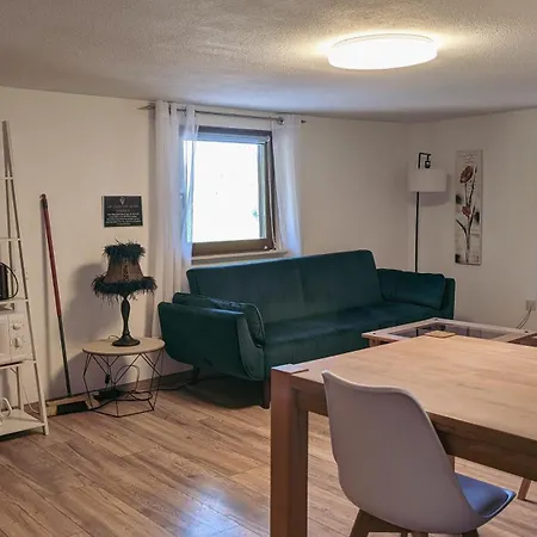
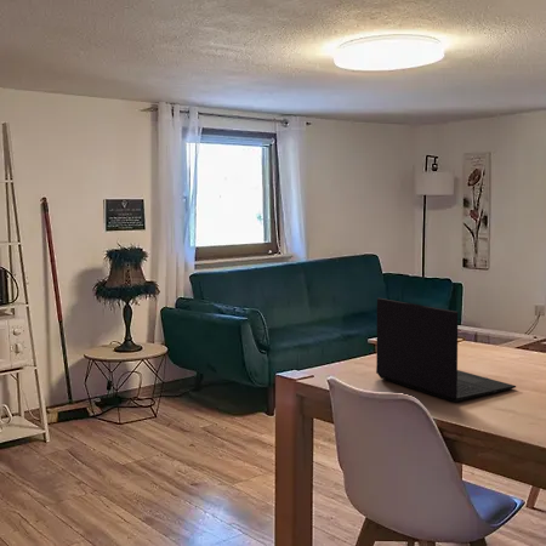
+ laptop [375,297,517,403]
